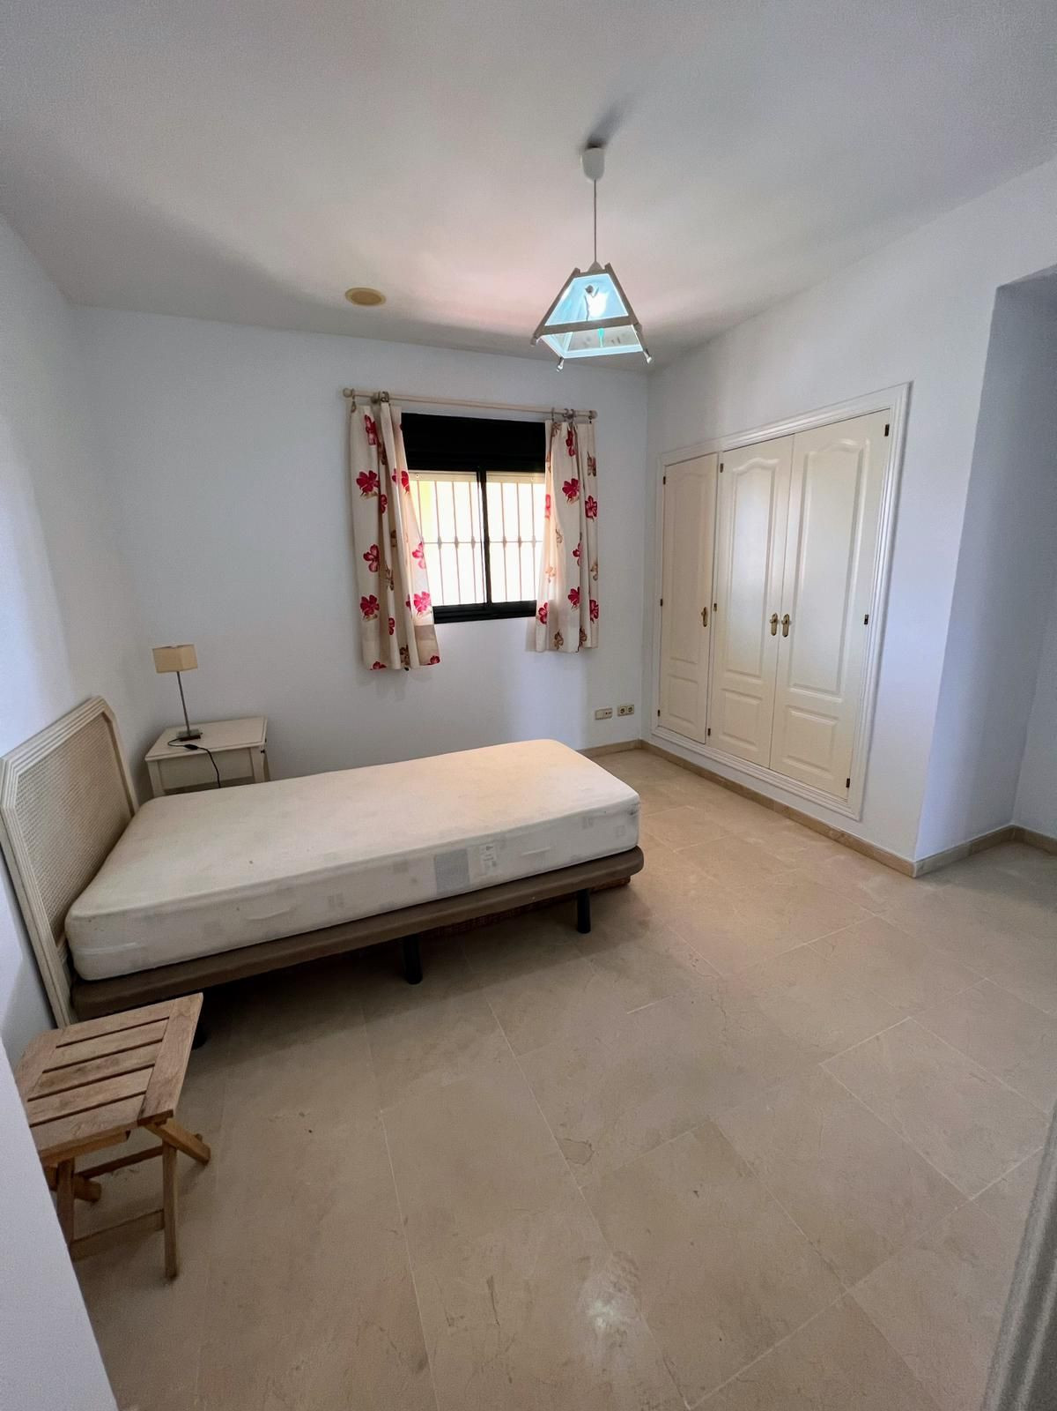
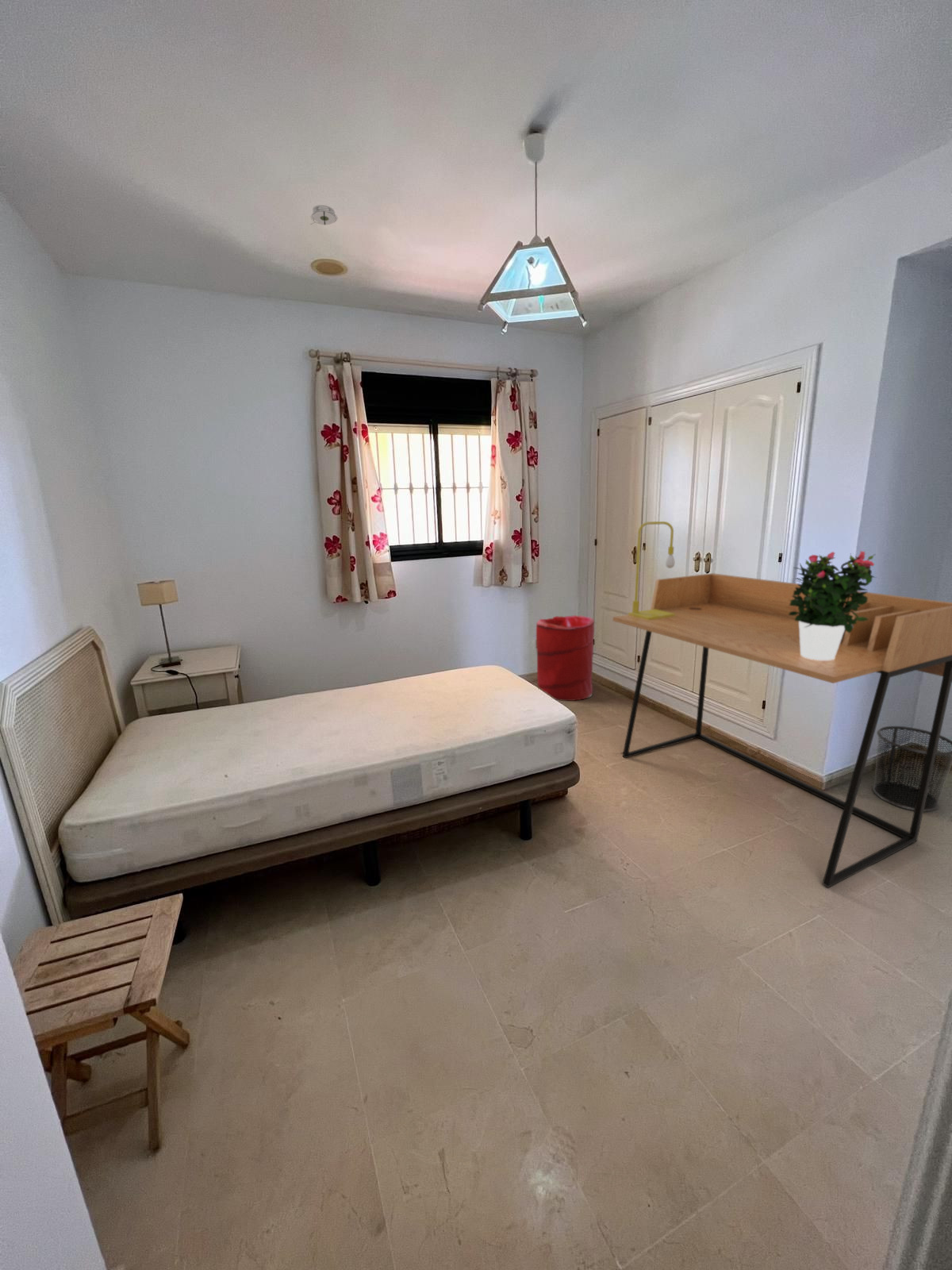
+ laundry hamper [536,614,595,702]
+ table lamp [628,521,675,620]
+ desk [612,572,952,888]
+ waste bin [872,725,952,812]
+ smoke detector [309,204,339,225]
+ potted flower [789,550,877,660]
